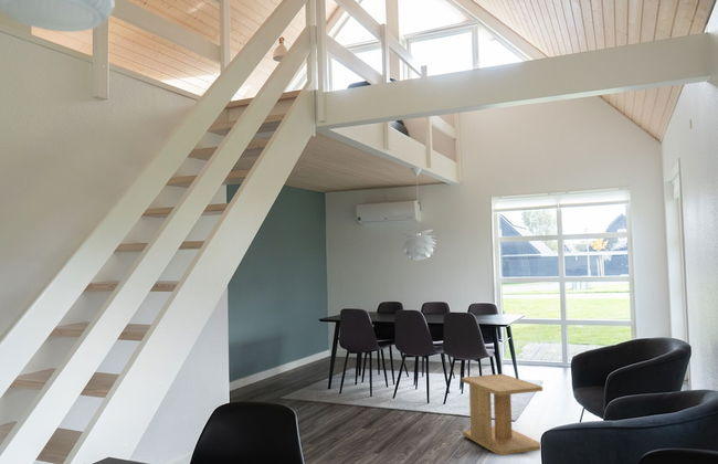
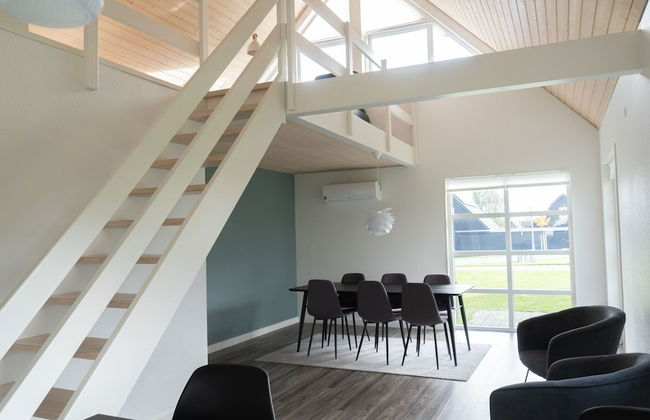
- side table [461,373,543,456]
